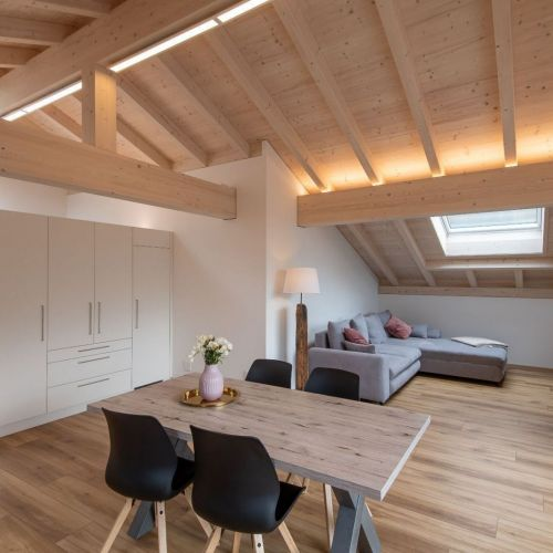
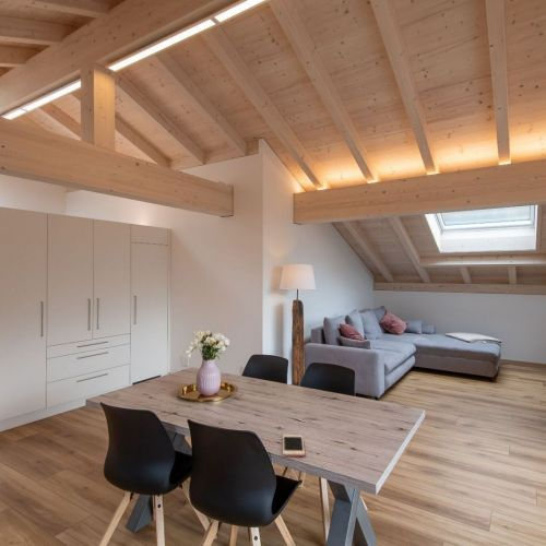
+ cell phone [282,434,306,458]
